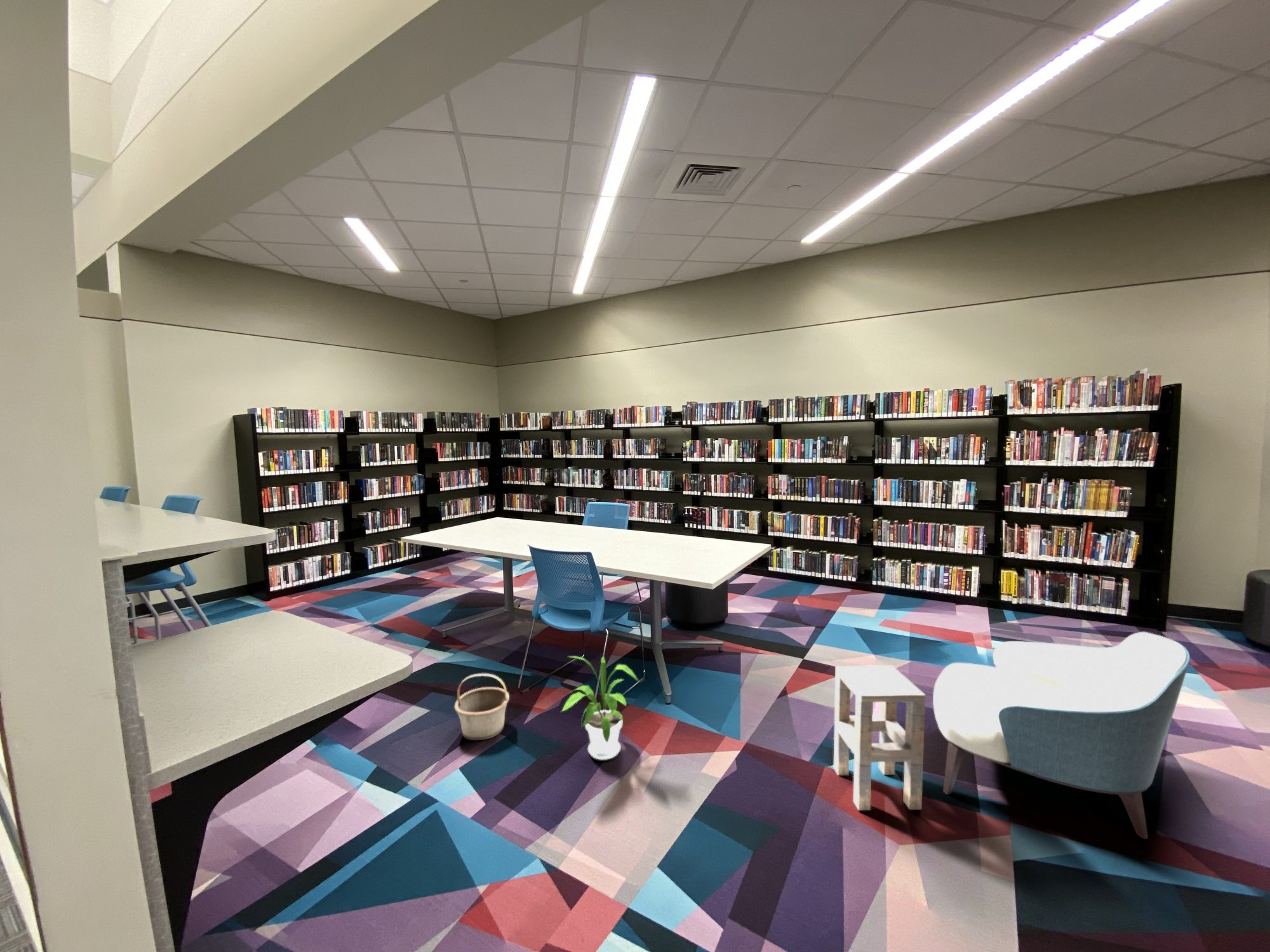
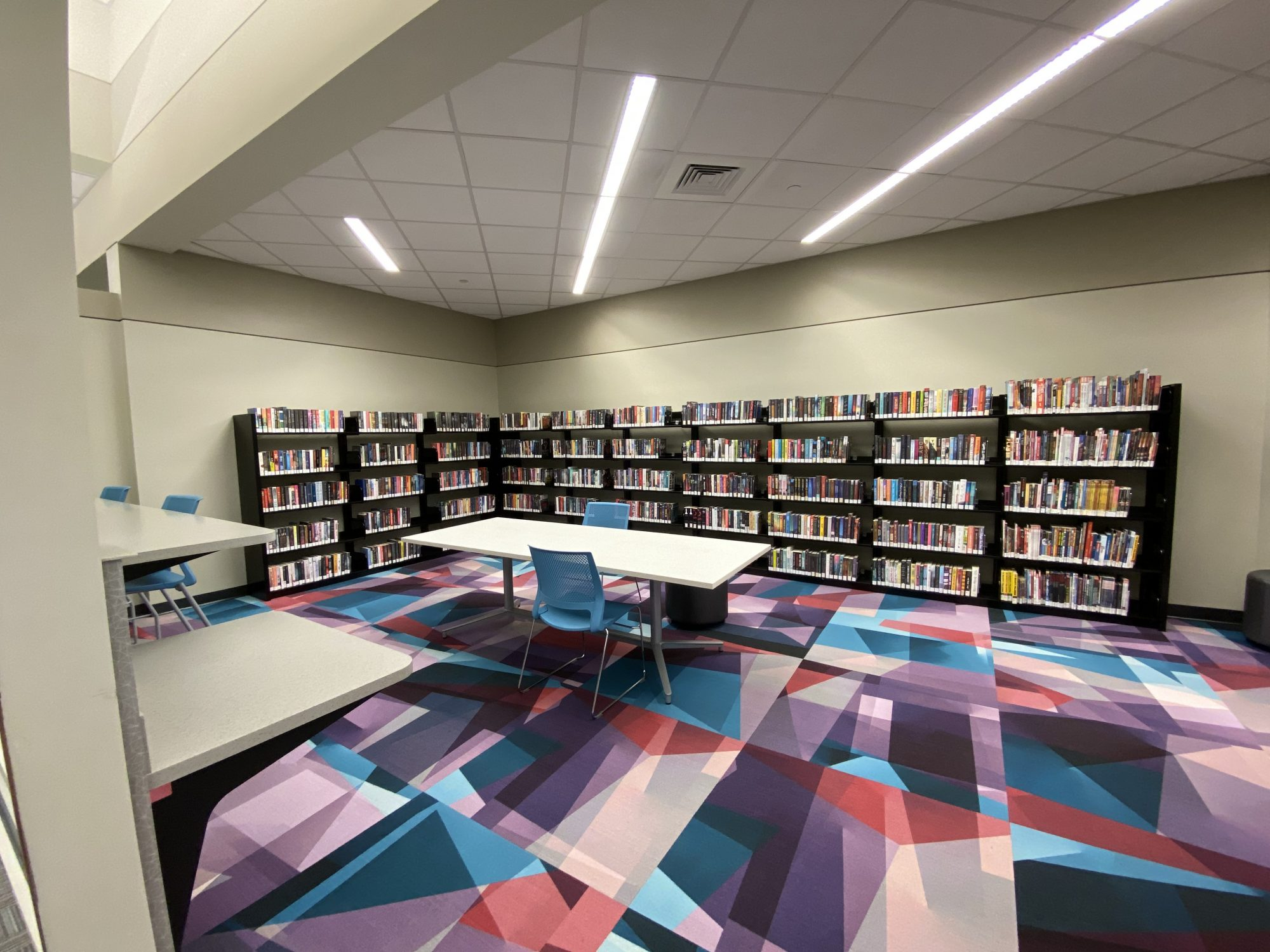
- house plant [560,656,639,760]
- armchair [932,631,1191,840]
- basket [454,673,510,741]
- side table [833,664,926,811]
